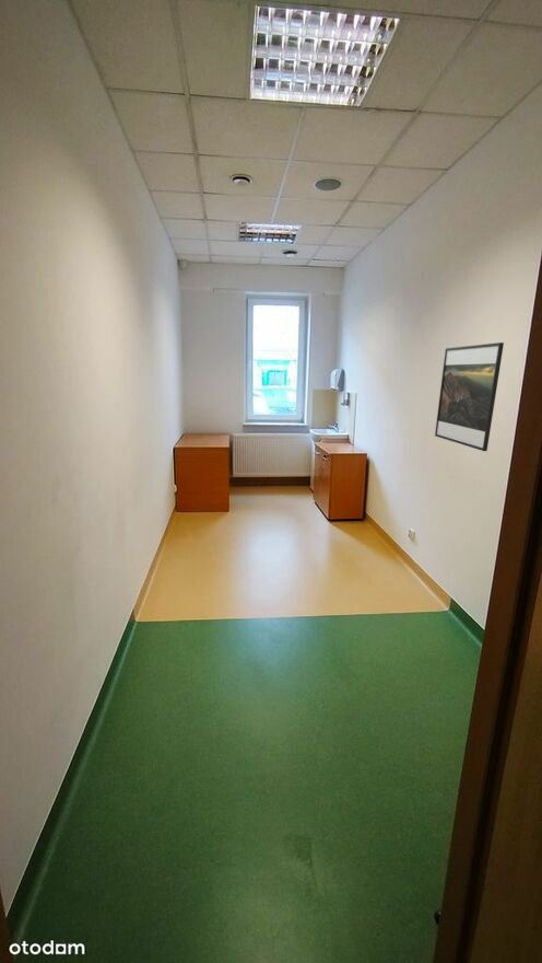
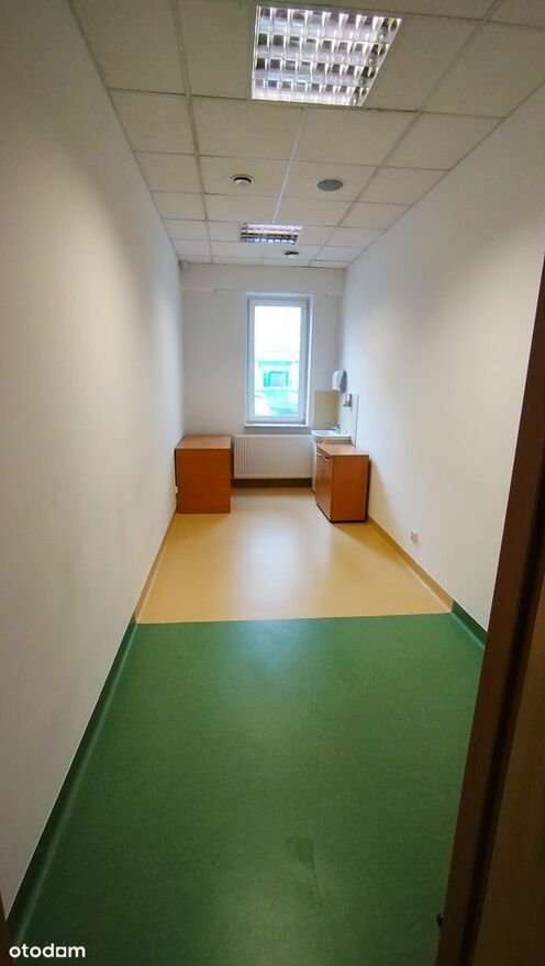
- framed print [434,341,505,452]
